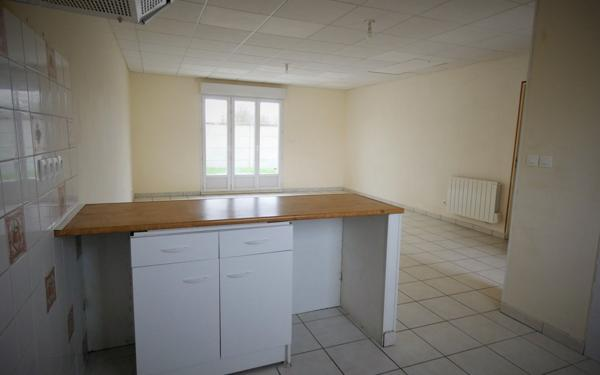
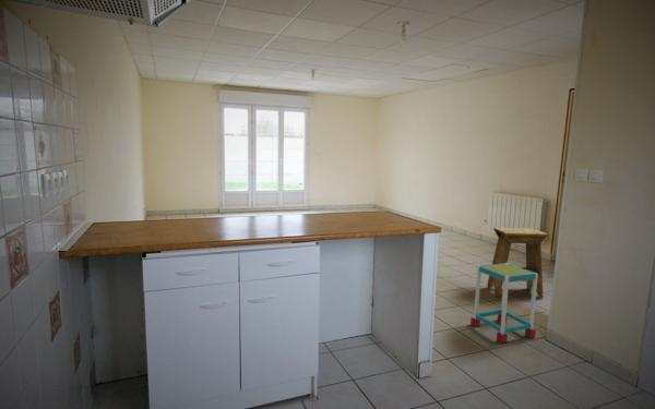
+ stool [486,227,549,300]
+ side table [469,263,538,345]
